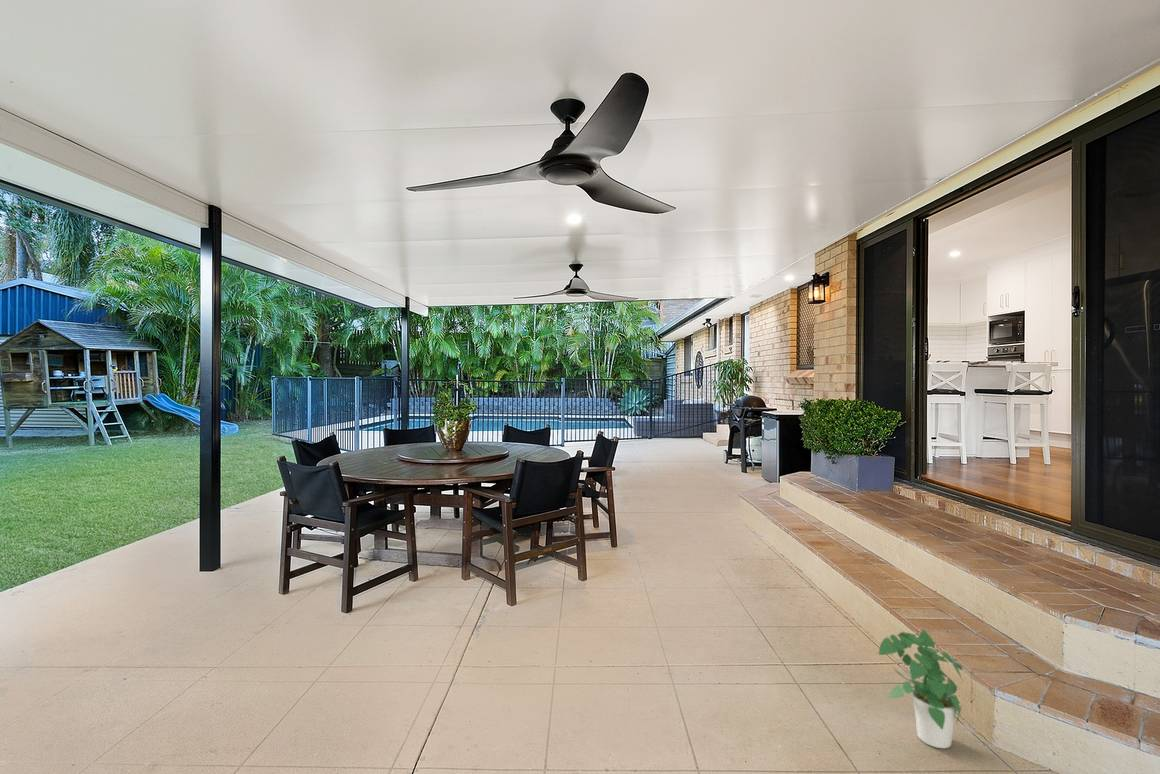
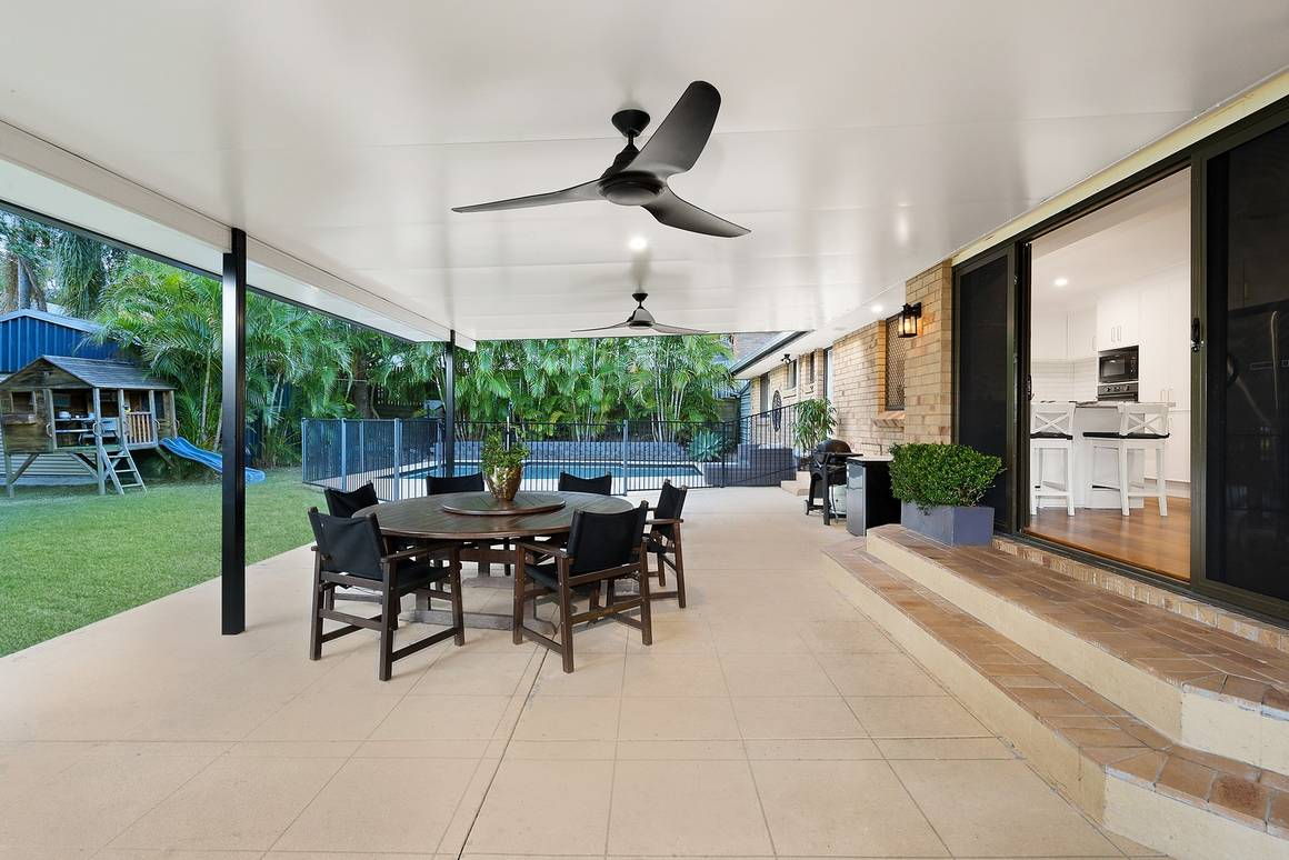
- potted plant [878,629,964,749]
